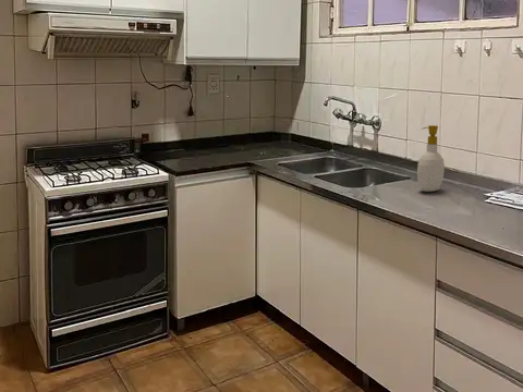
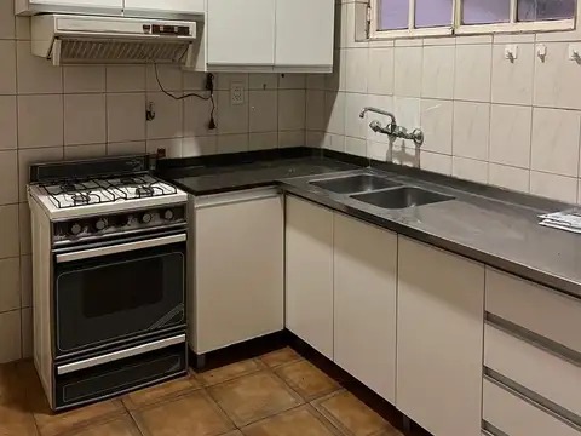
- soap bottle [416,124,446,193]
